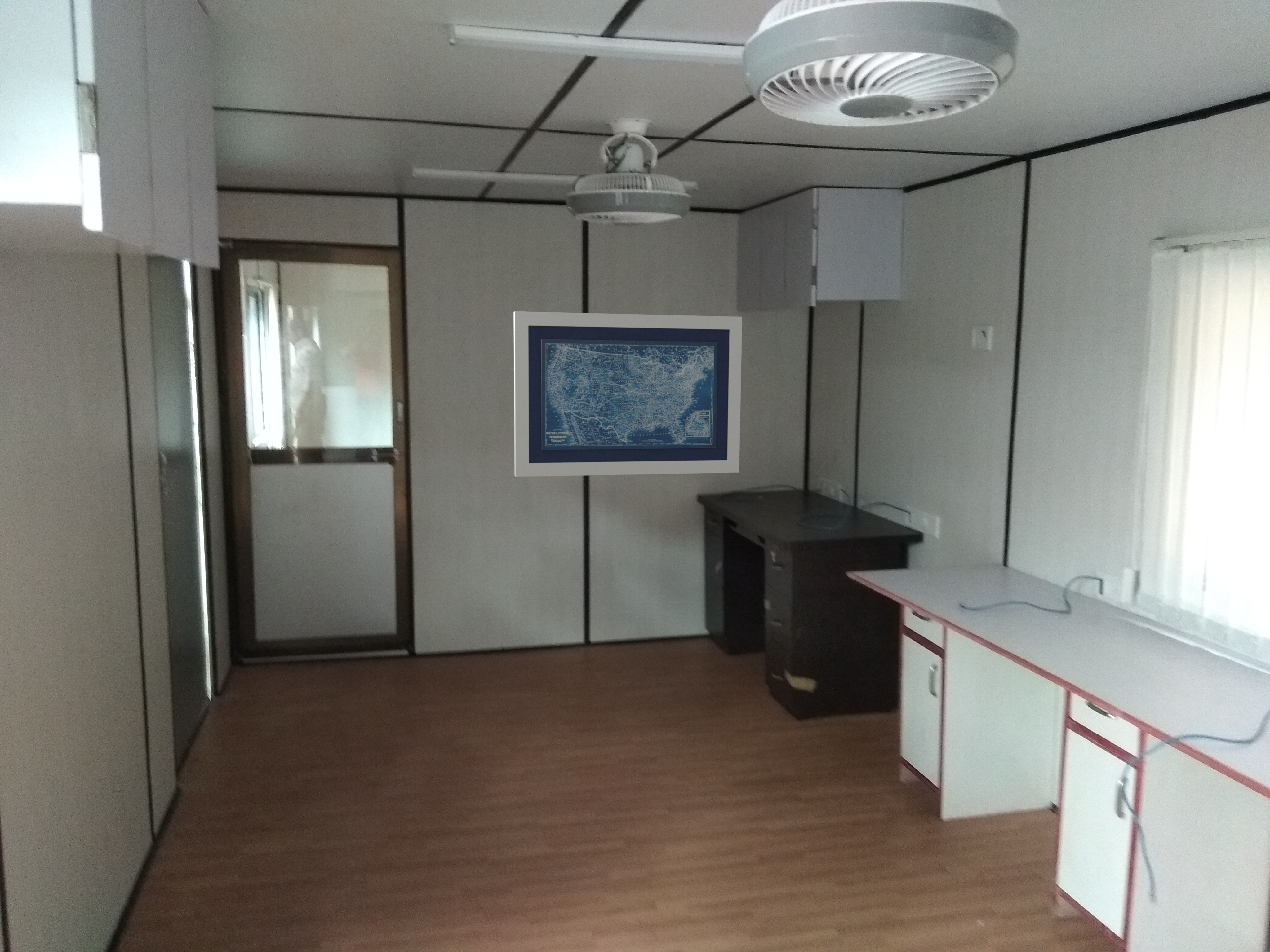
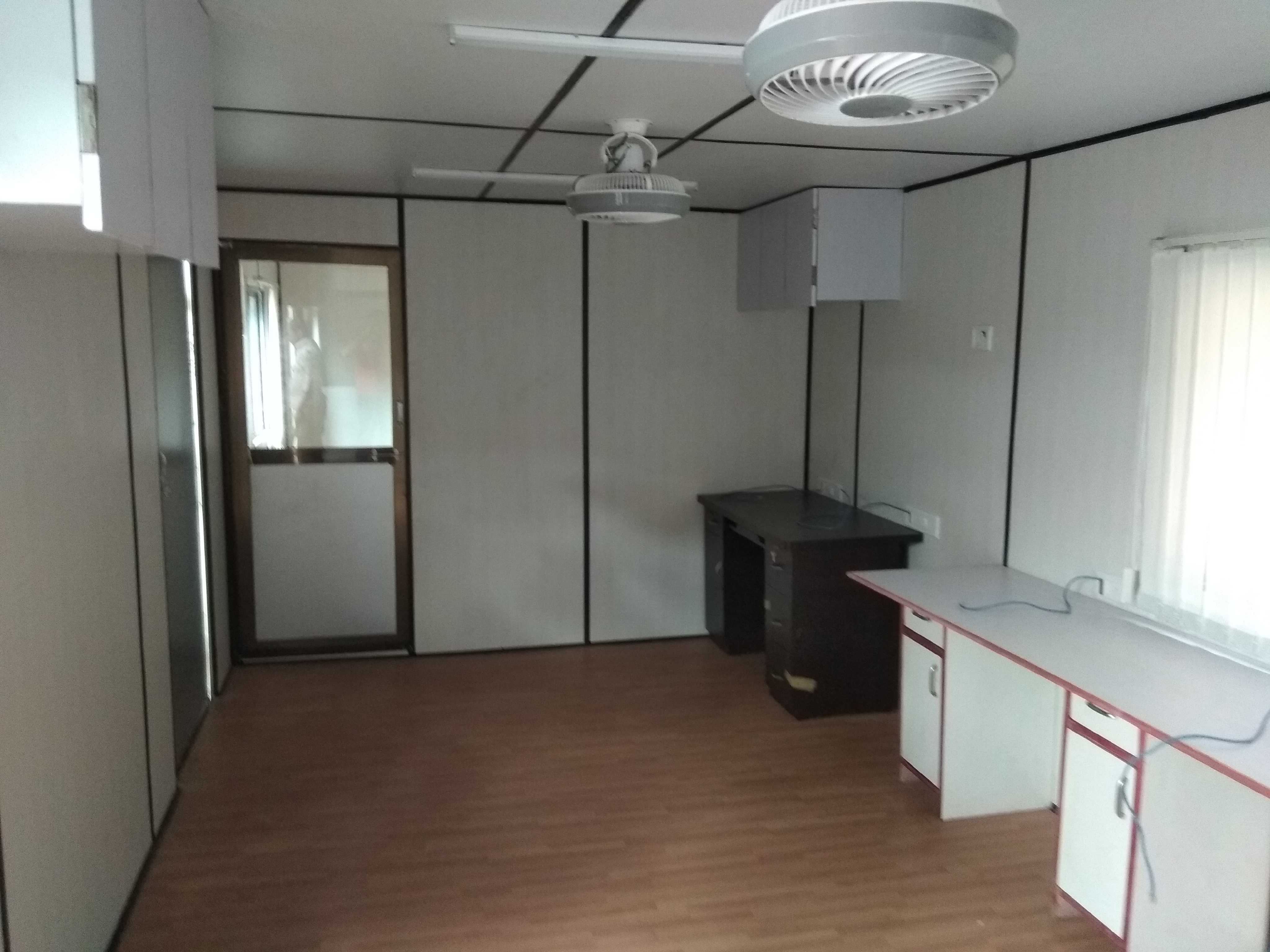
- wall art [513,311,743,477]
